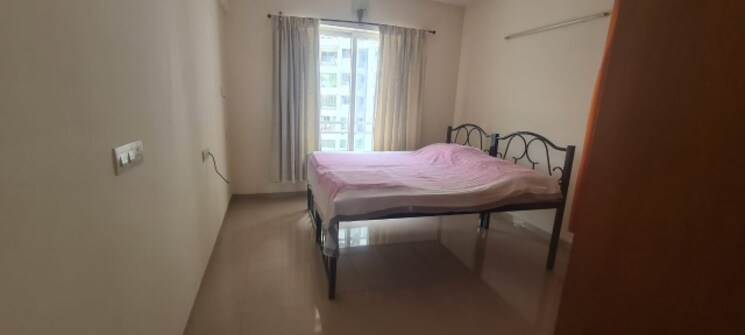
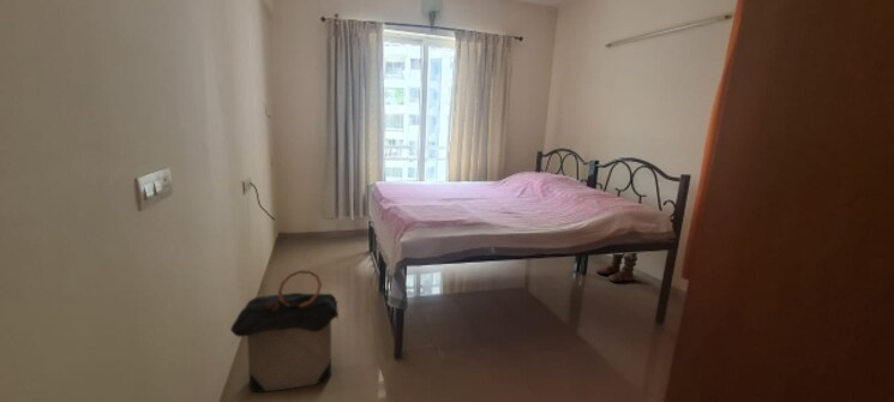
+ laundry hamper [229,269,340,394]
+ boots [595,252,638,283]
